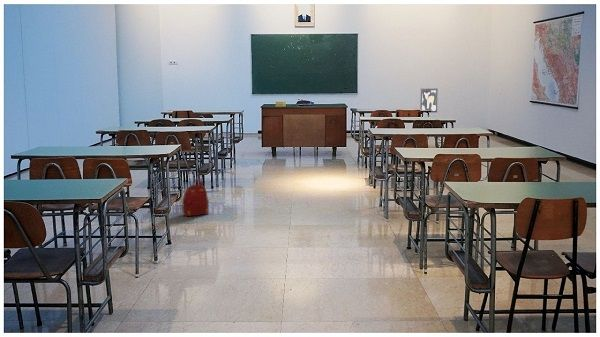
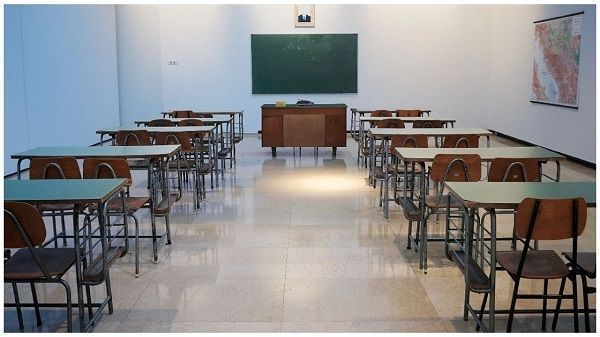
- wall art [419,87,439,113]
- backpack [181,178,210,217]
